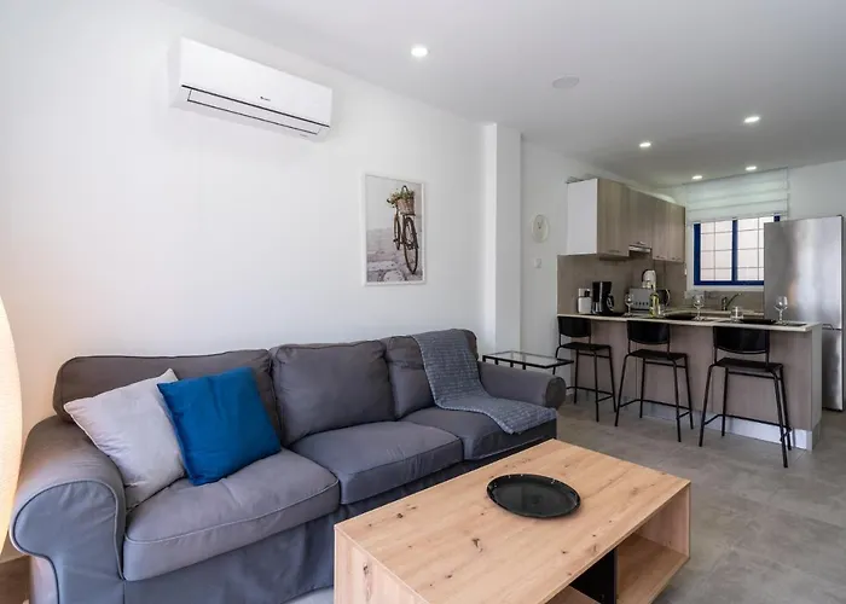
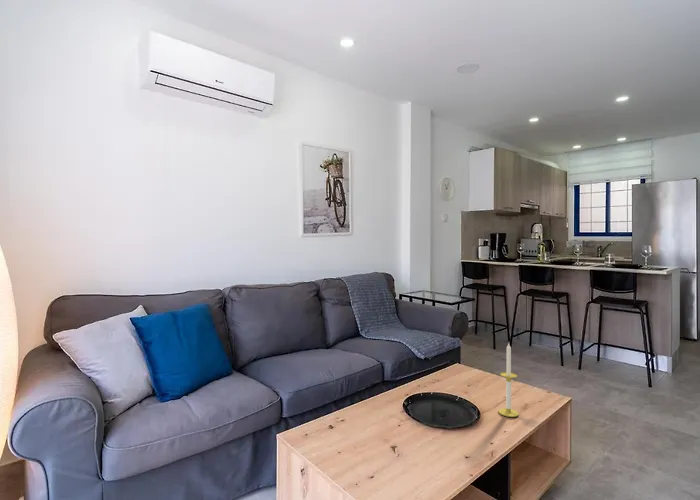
+ candle [497,343,520,418]
